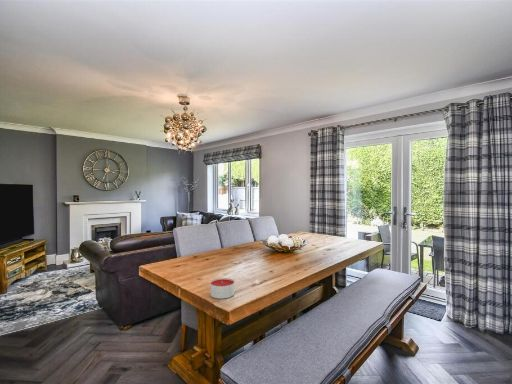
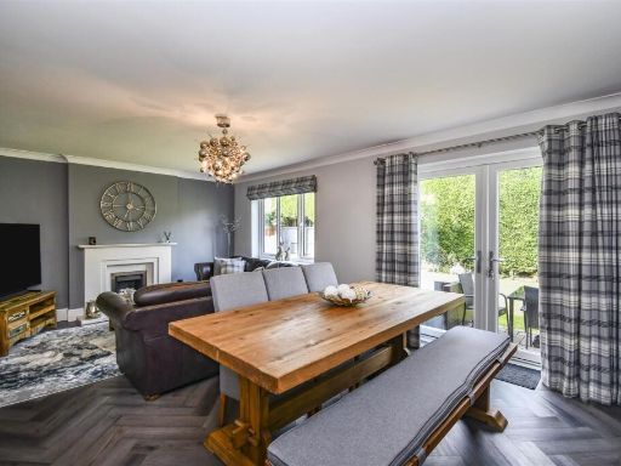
- candle [209,277,235,300]
